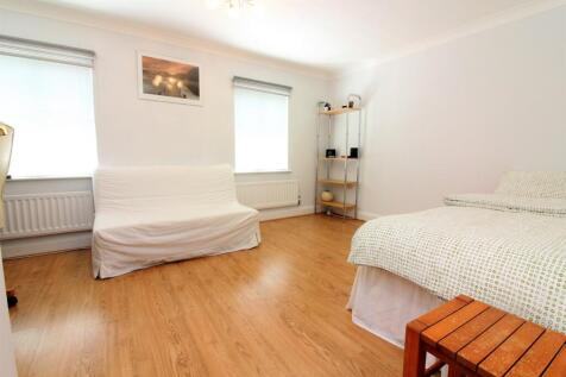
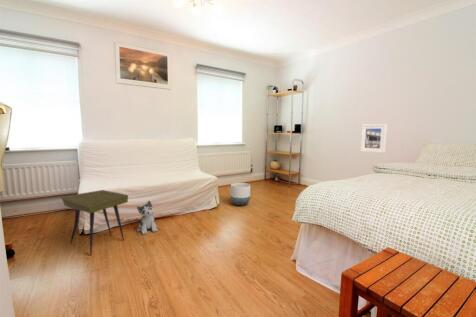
+ side table [61,189,129,256]
+ plush toy [136,200,158,235]
+ planter [230,182,252,206]
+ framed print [359,123,388,154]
